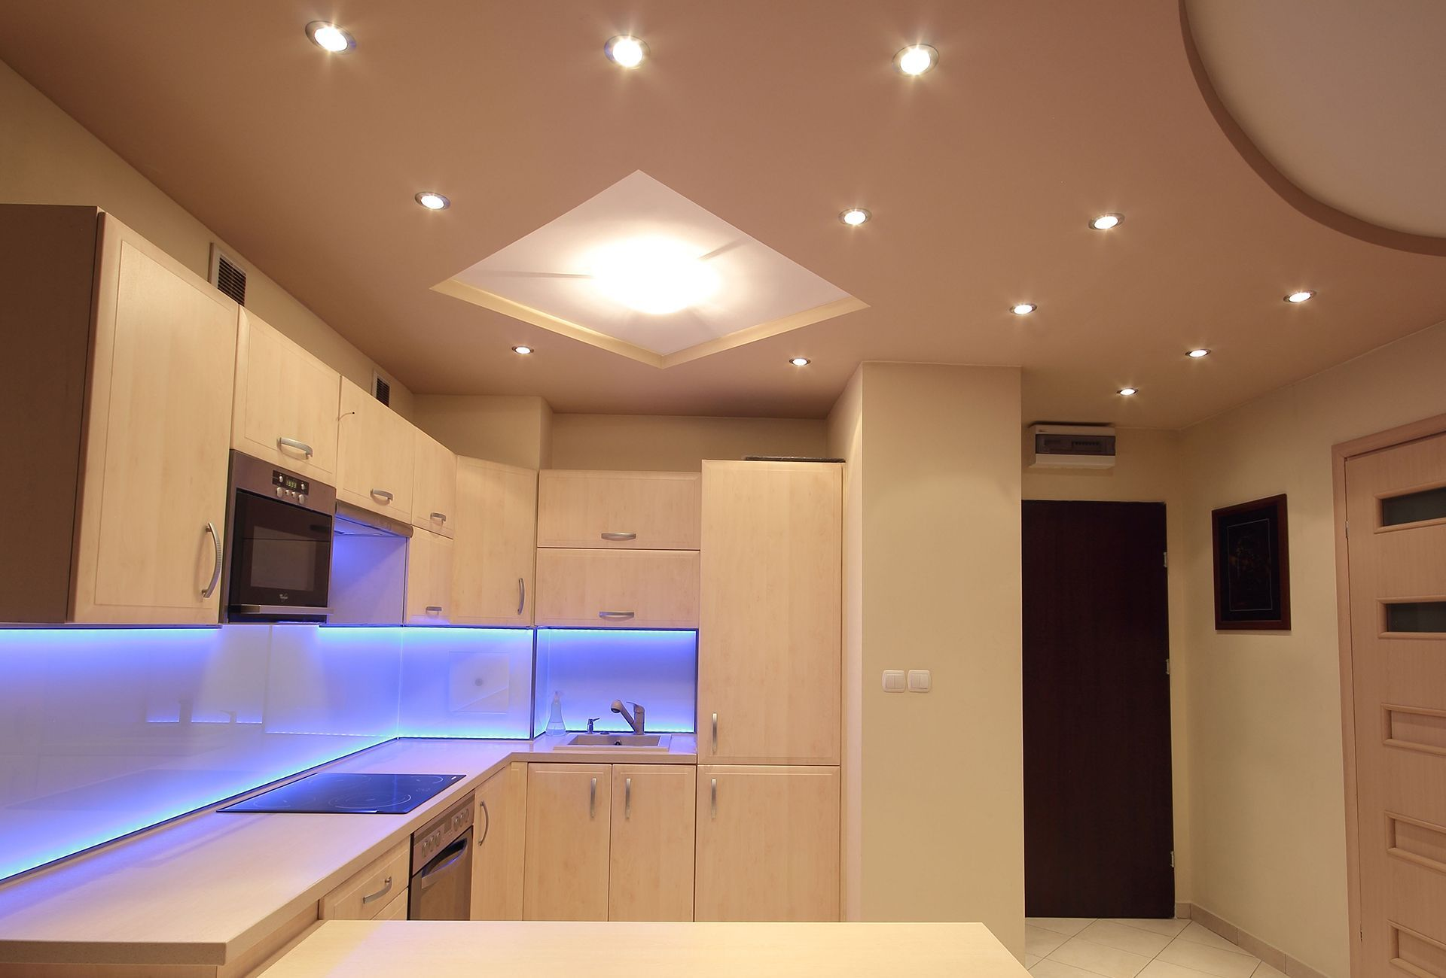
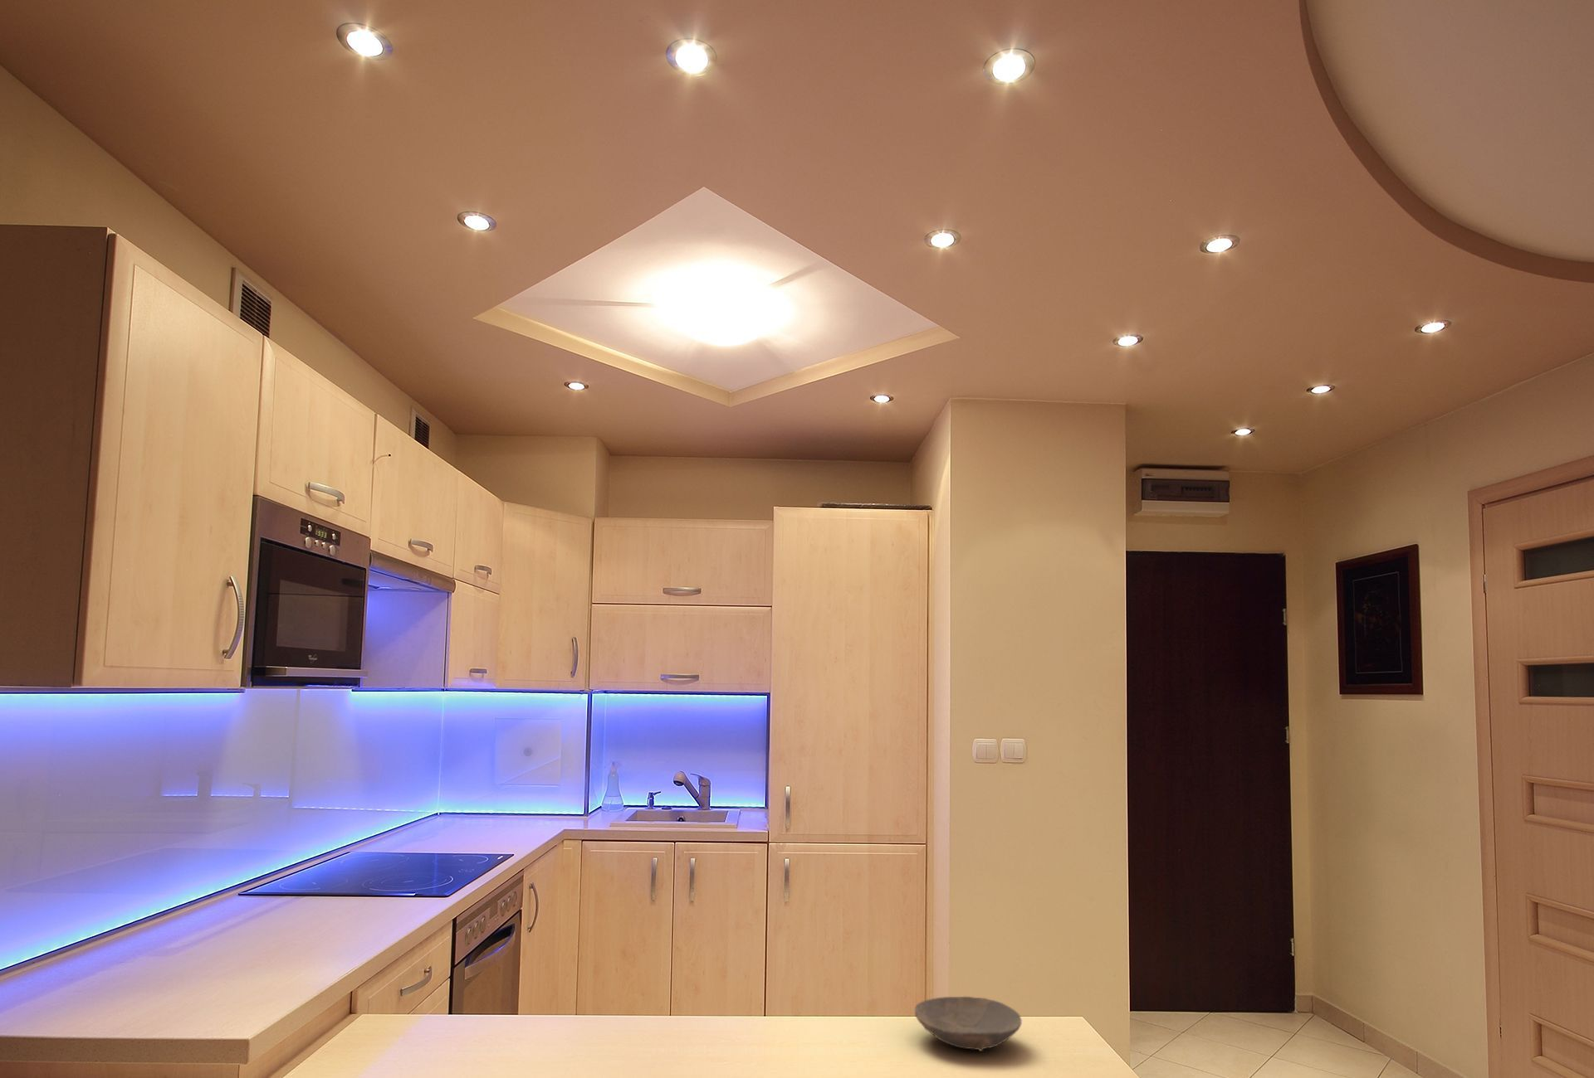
+ bowl [914,996,1023,1053]
